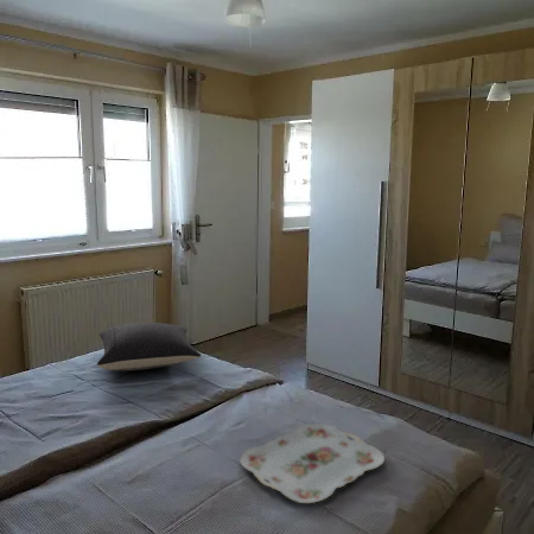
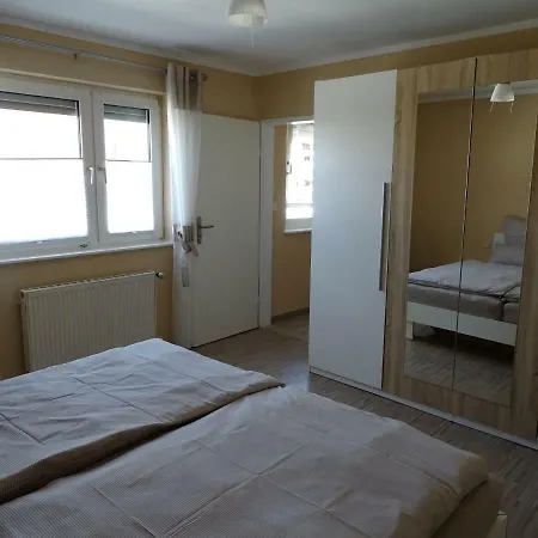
- serving tray [239,422,386,504]
- pillow [96,322,202,371]
